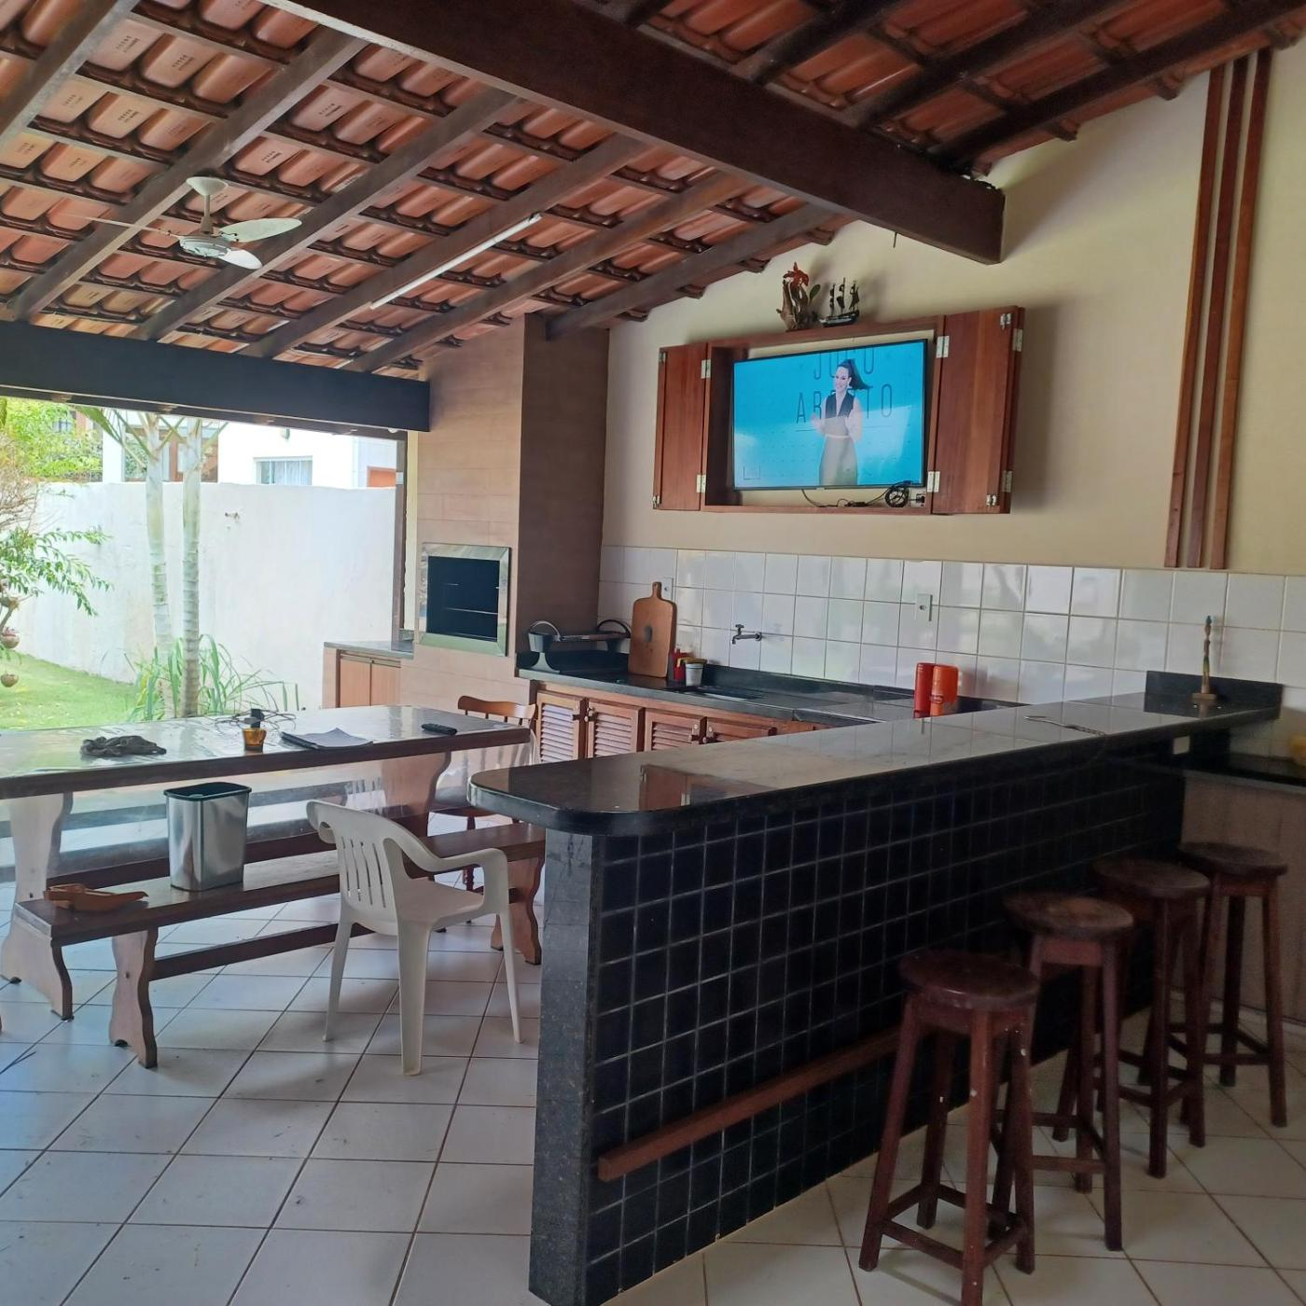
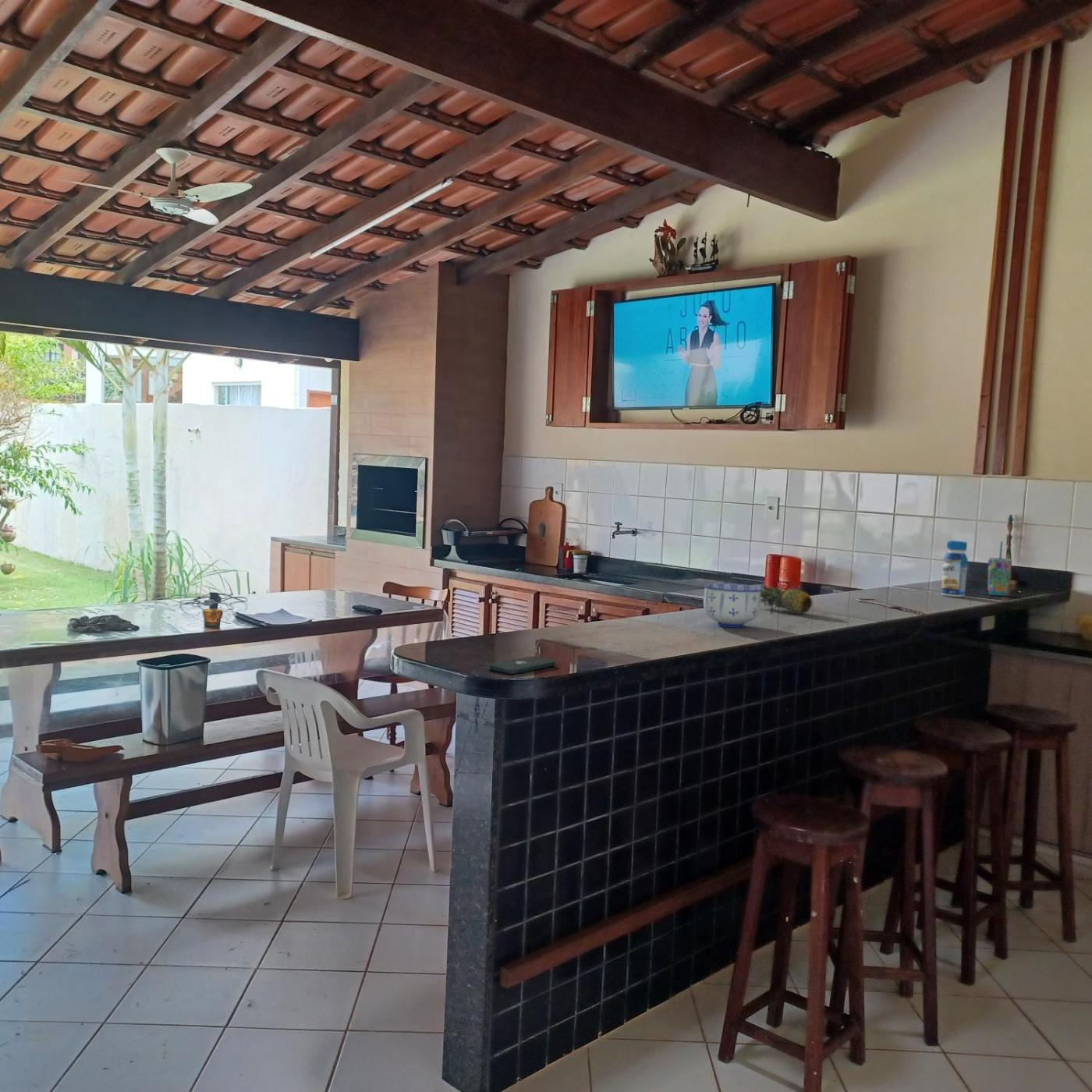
+ fruit [759,583,813,615]
+ beverage bottle [941,540,969,597]
+ bowl [703,582,763,629]
+ cup [987,541,1013,597]
+ smartphone [488,655,556,675]
